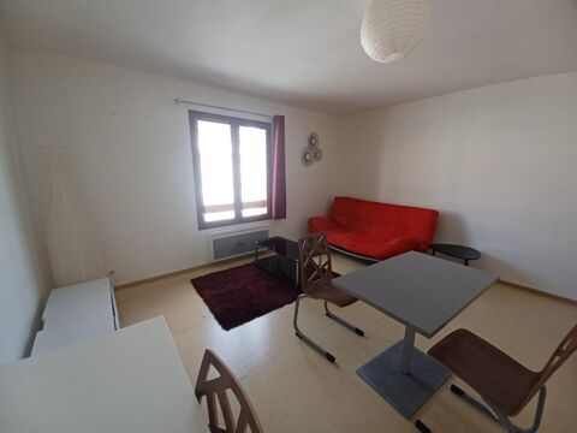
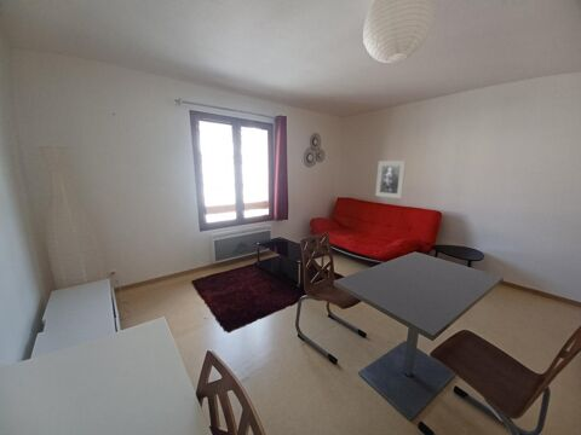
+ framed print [374,160,407,199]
